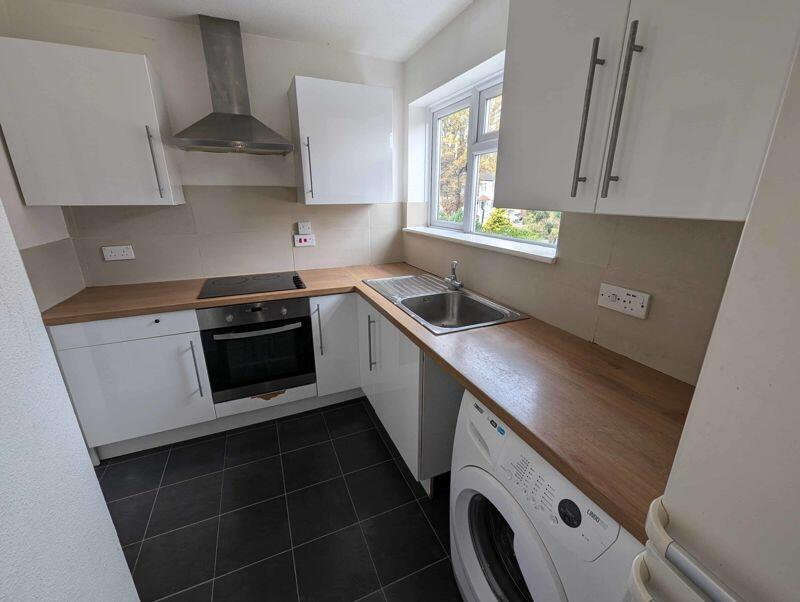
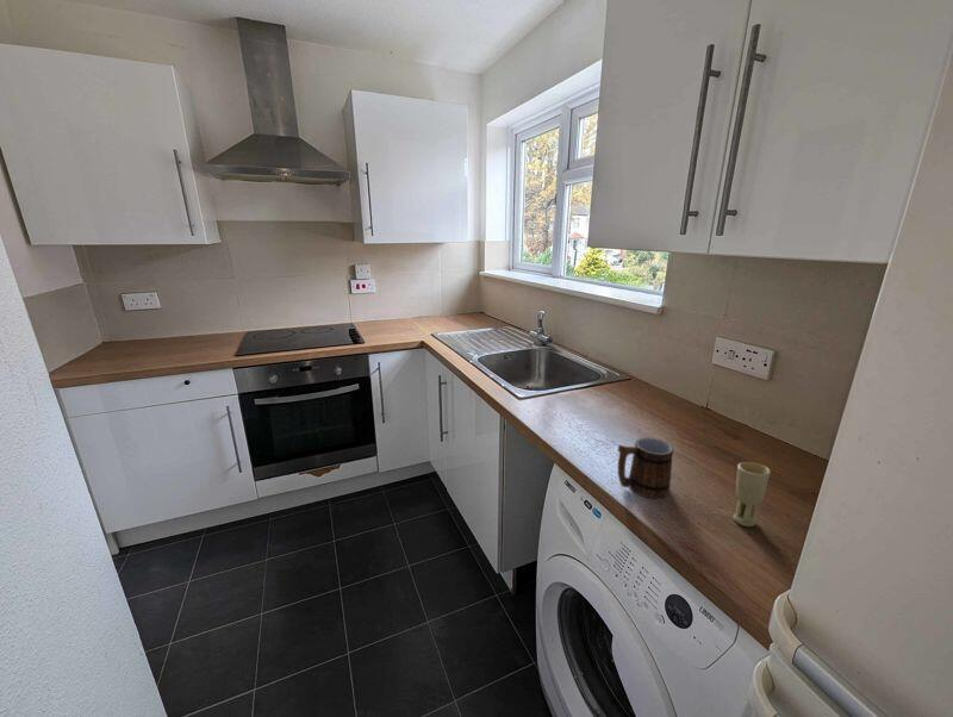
+ cup [731,461,772,528]
+ mug [617,436,674,499]
